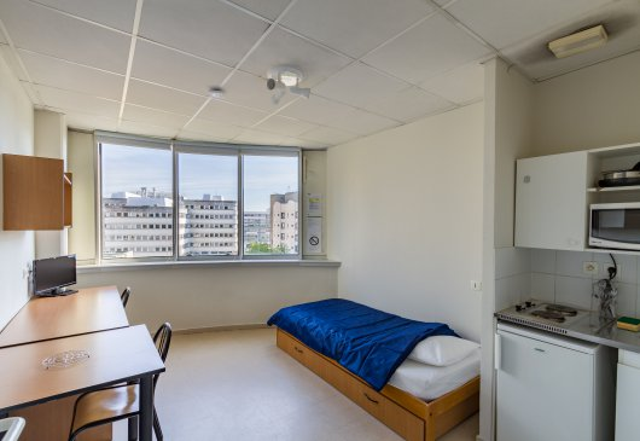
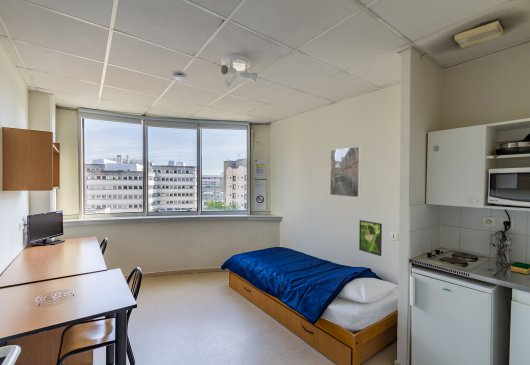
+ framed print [329,145,362,198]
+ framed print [358,219,383,257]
